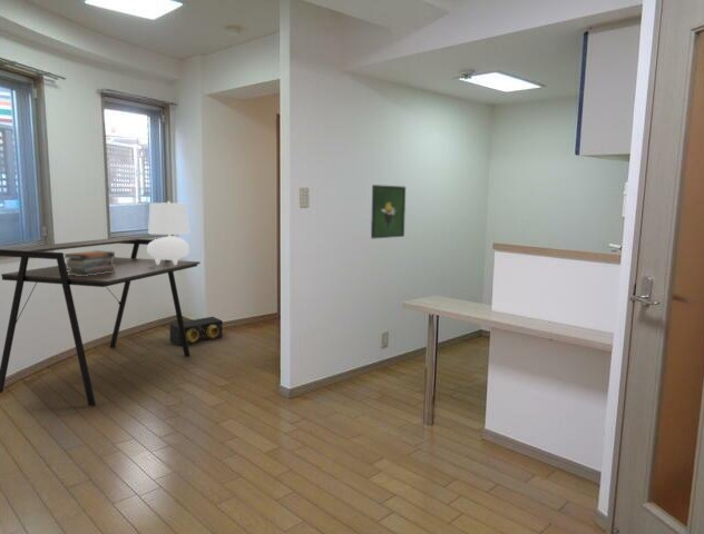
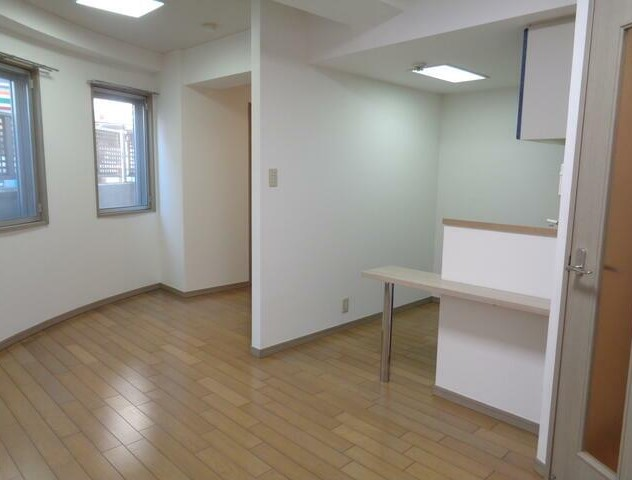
- desk [0,237,201,407]
- book stack [63,249,116,276]
- speaker [169,316,224,347]
- table lamp [146,200,192,265]
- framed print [370,184,407,239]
